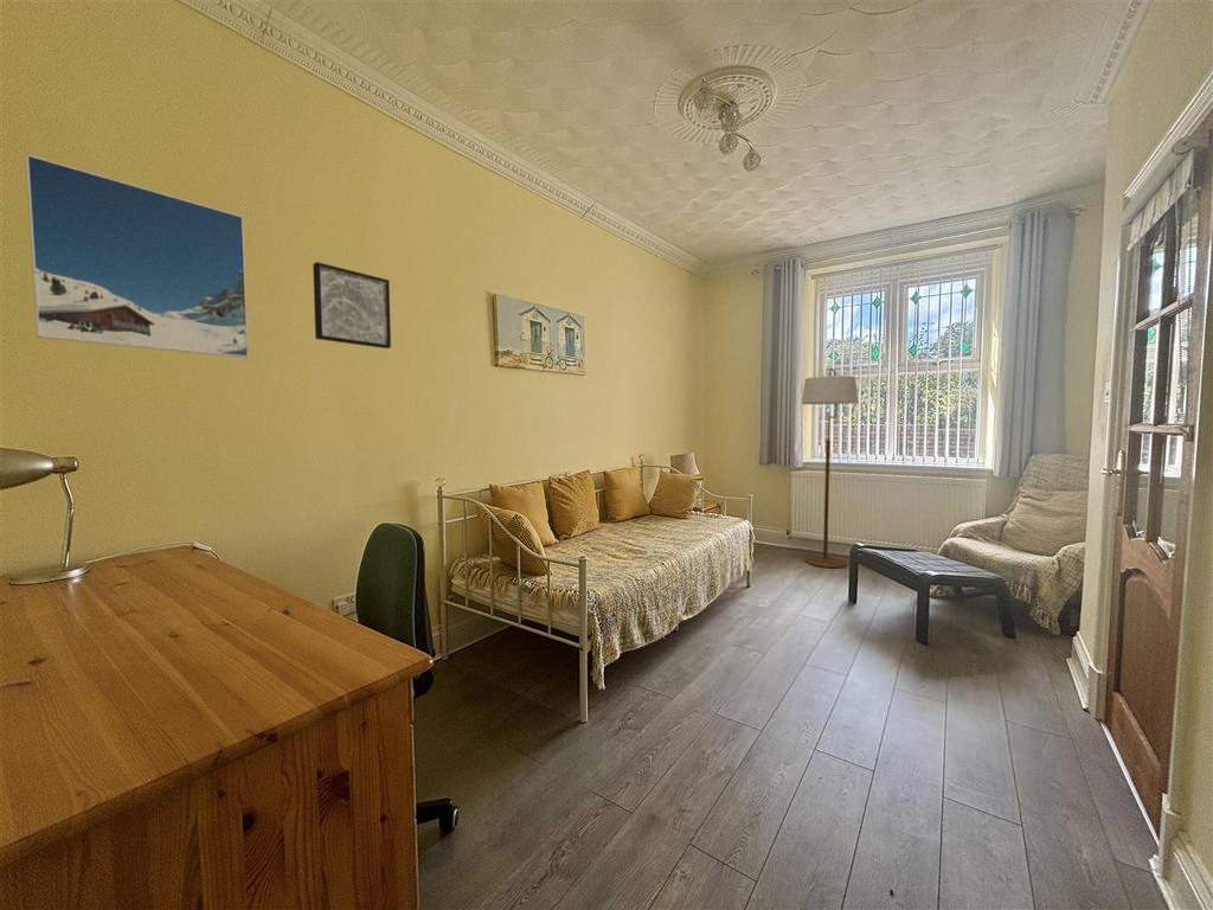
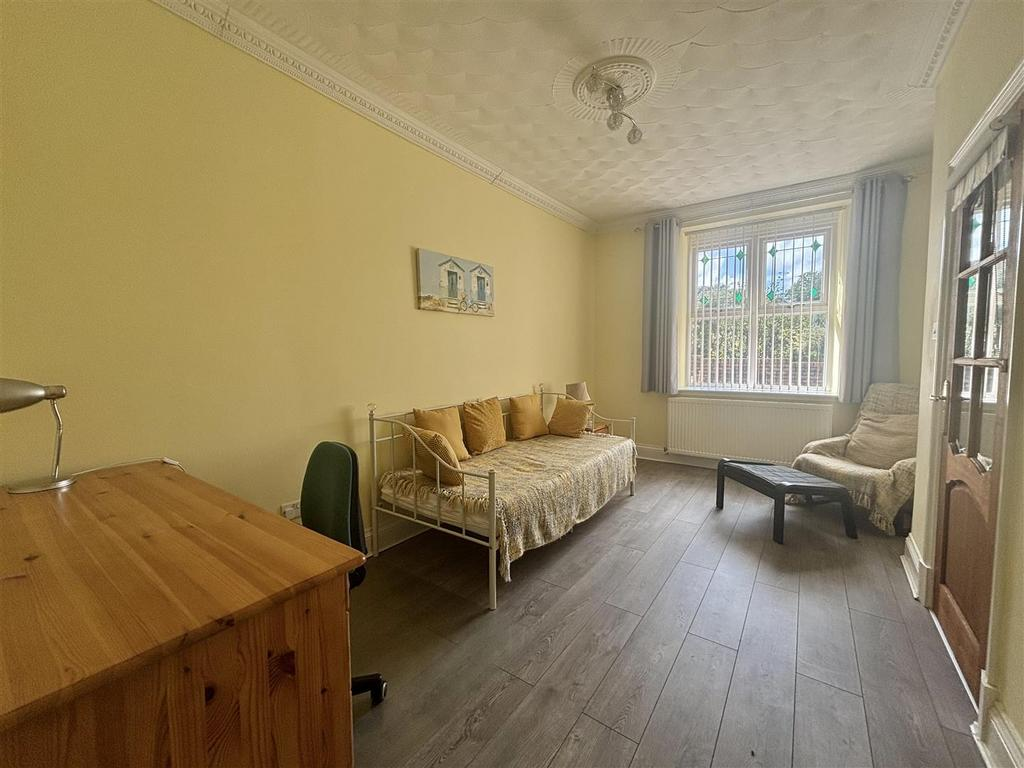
- floor lamp [801,367,859,569]
- wall art [312,261,392,350]
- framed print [24,153,250,359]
